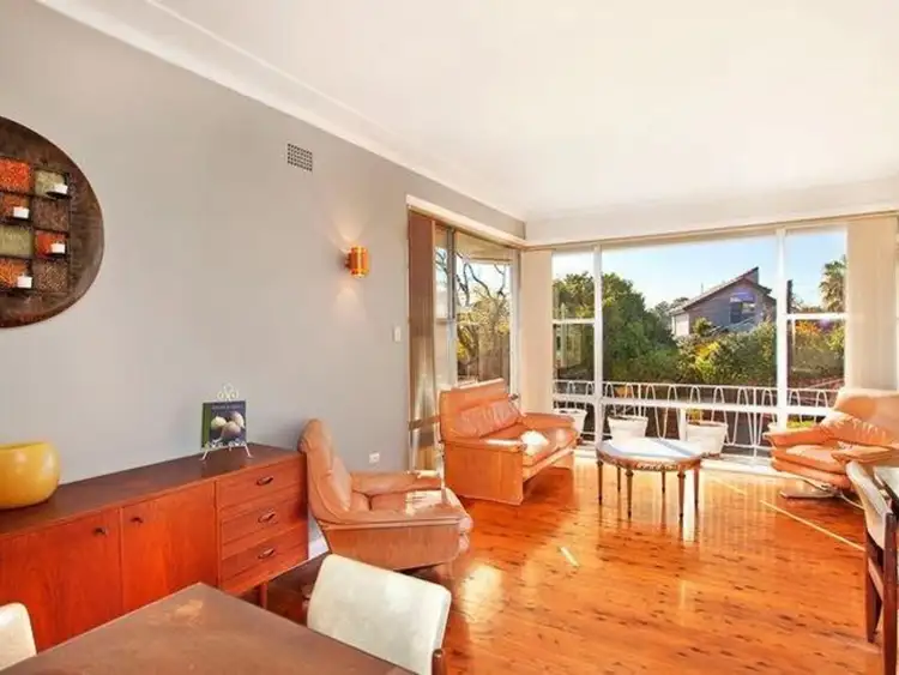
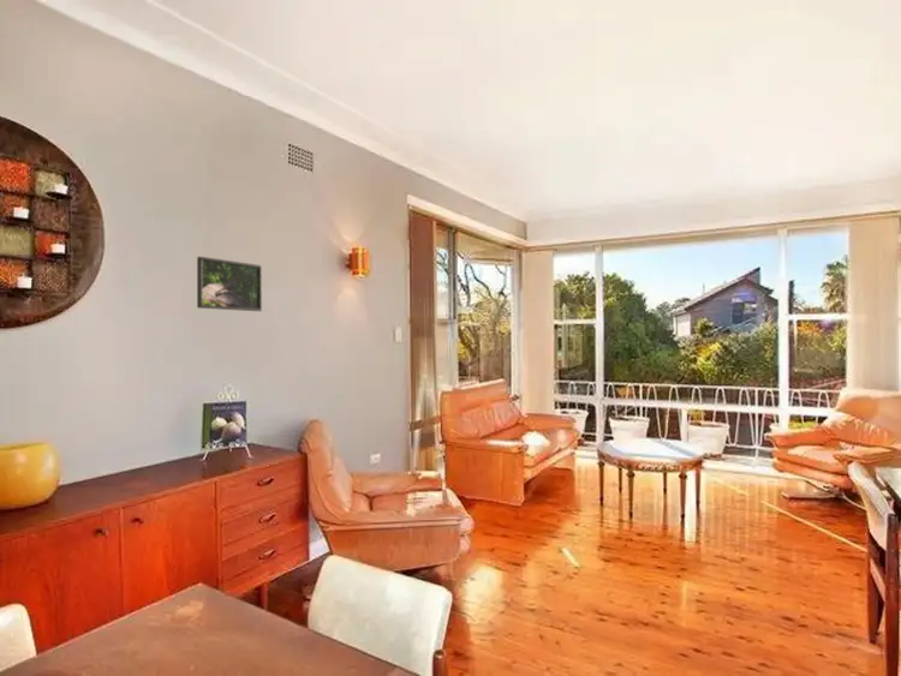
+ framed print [196,256,263,312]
